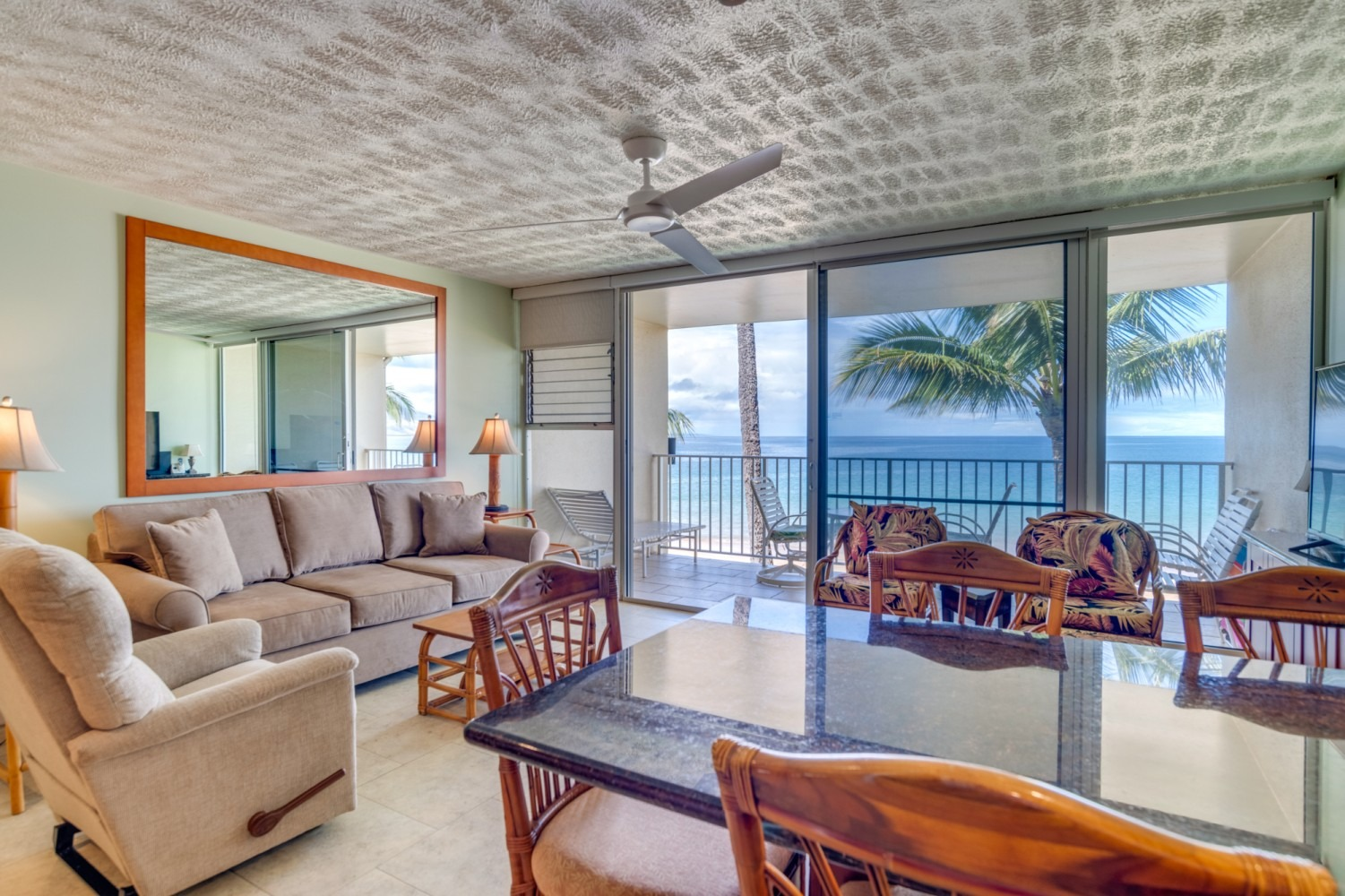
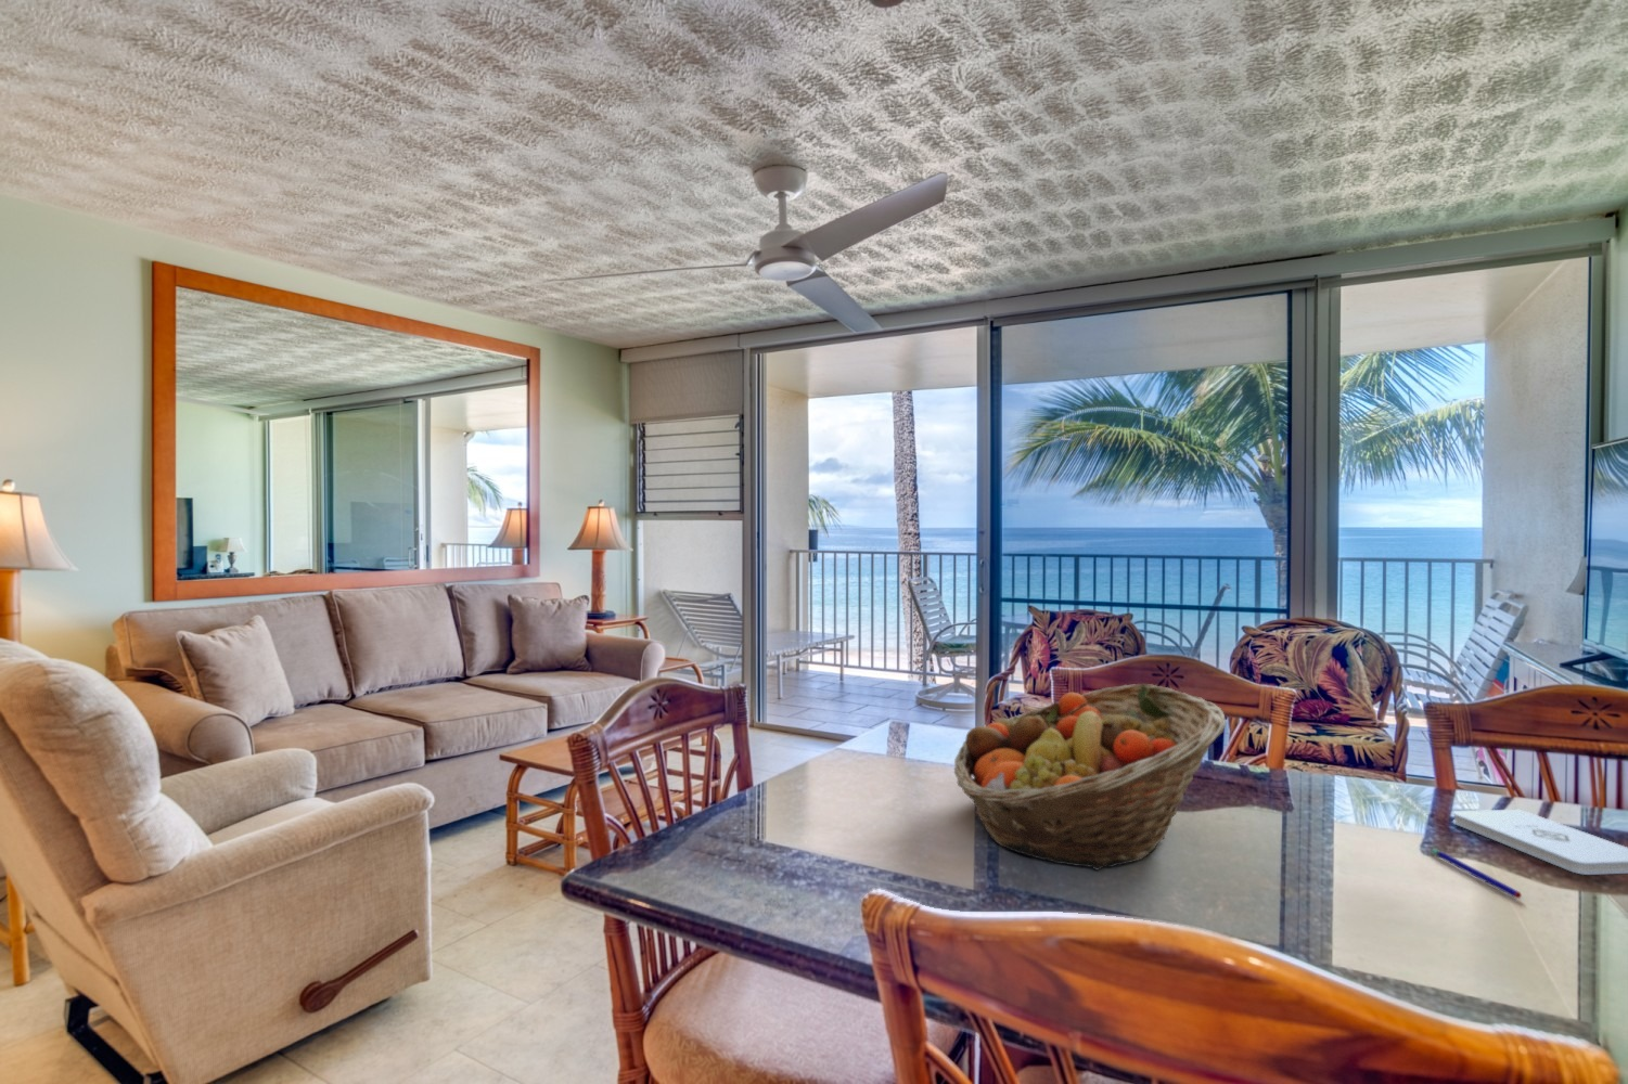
+ pen [1429,847,1523,900]
+ fruit basket [954,682,1226,871]
+ notepad [1452,808,1628,876]
